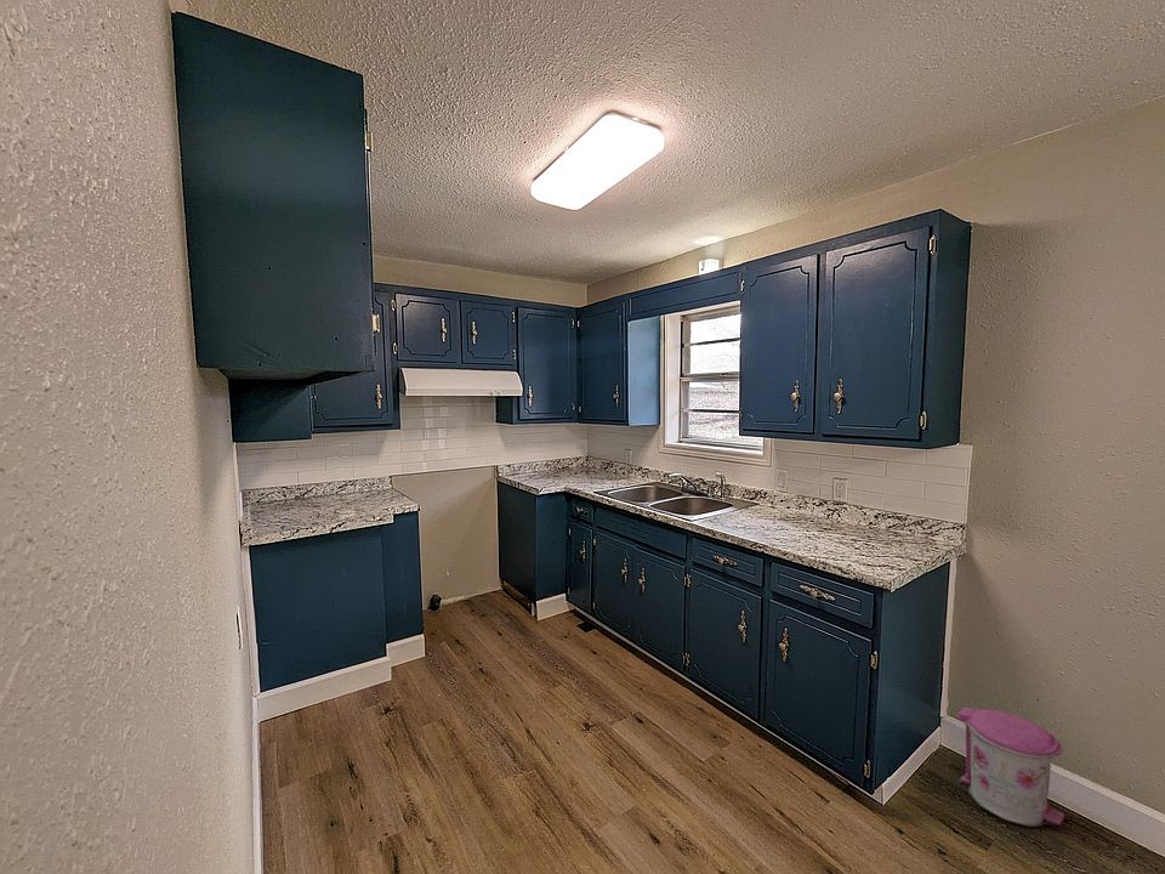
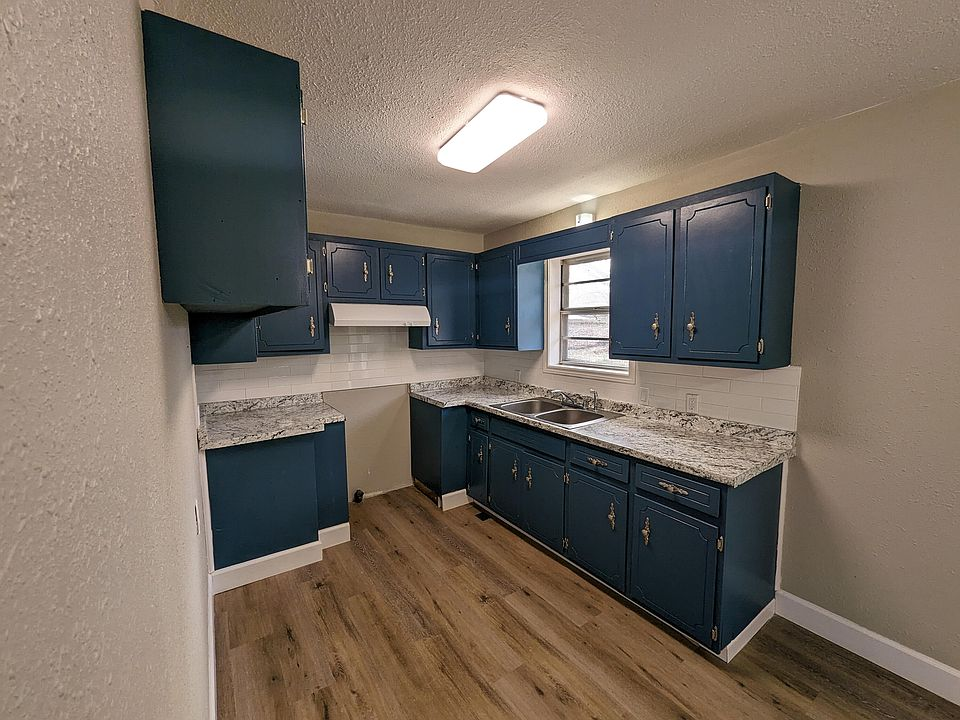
- trash can [955,706,1065,828]
